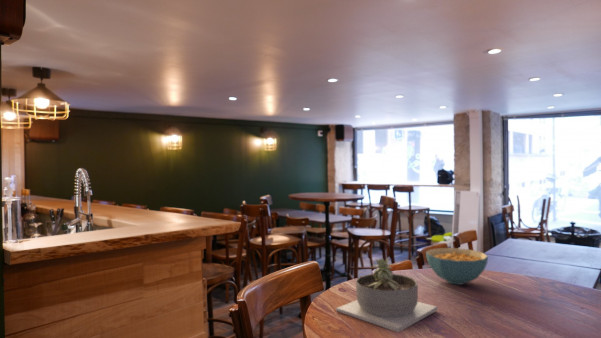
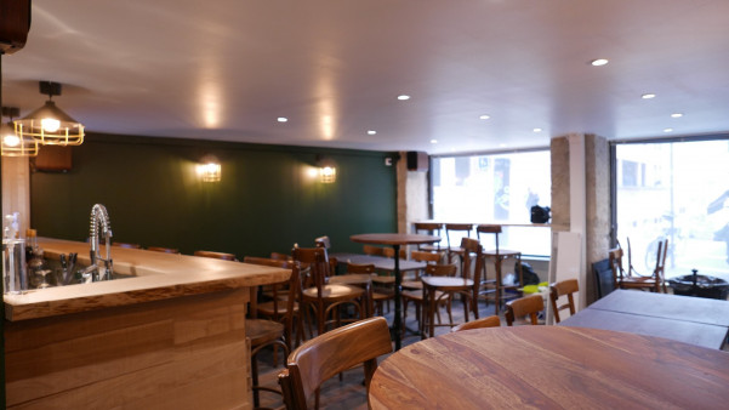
- cereal bowl [425,247,489,286]
- succulent planter [335,257,438,333]
